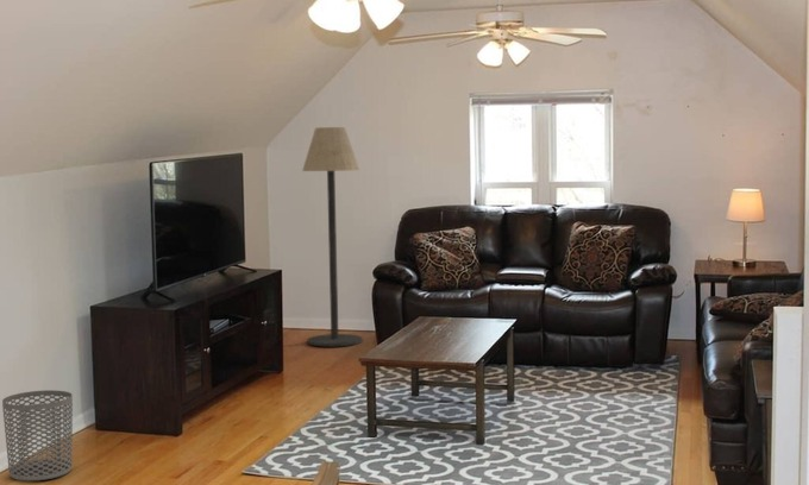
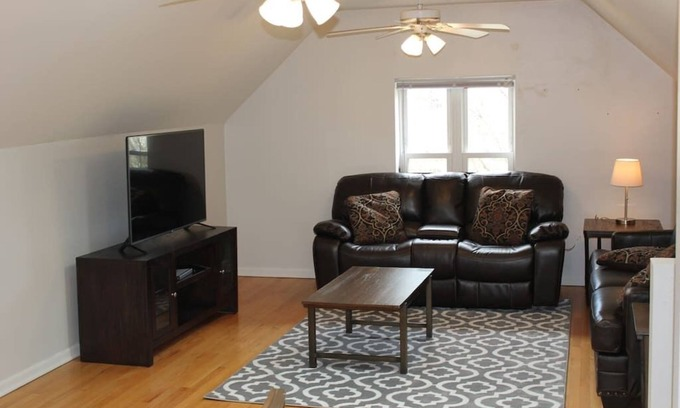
- floor lamp [301,126,363,348]
- waste bin [1,389,74,481]
